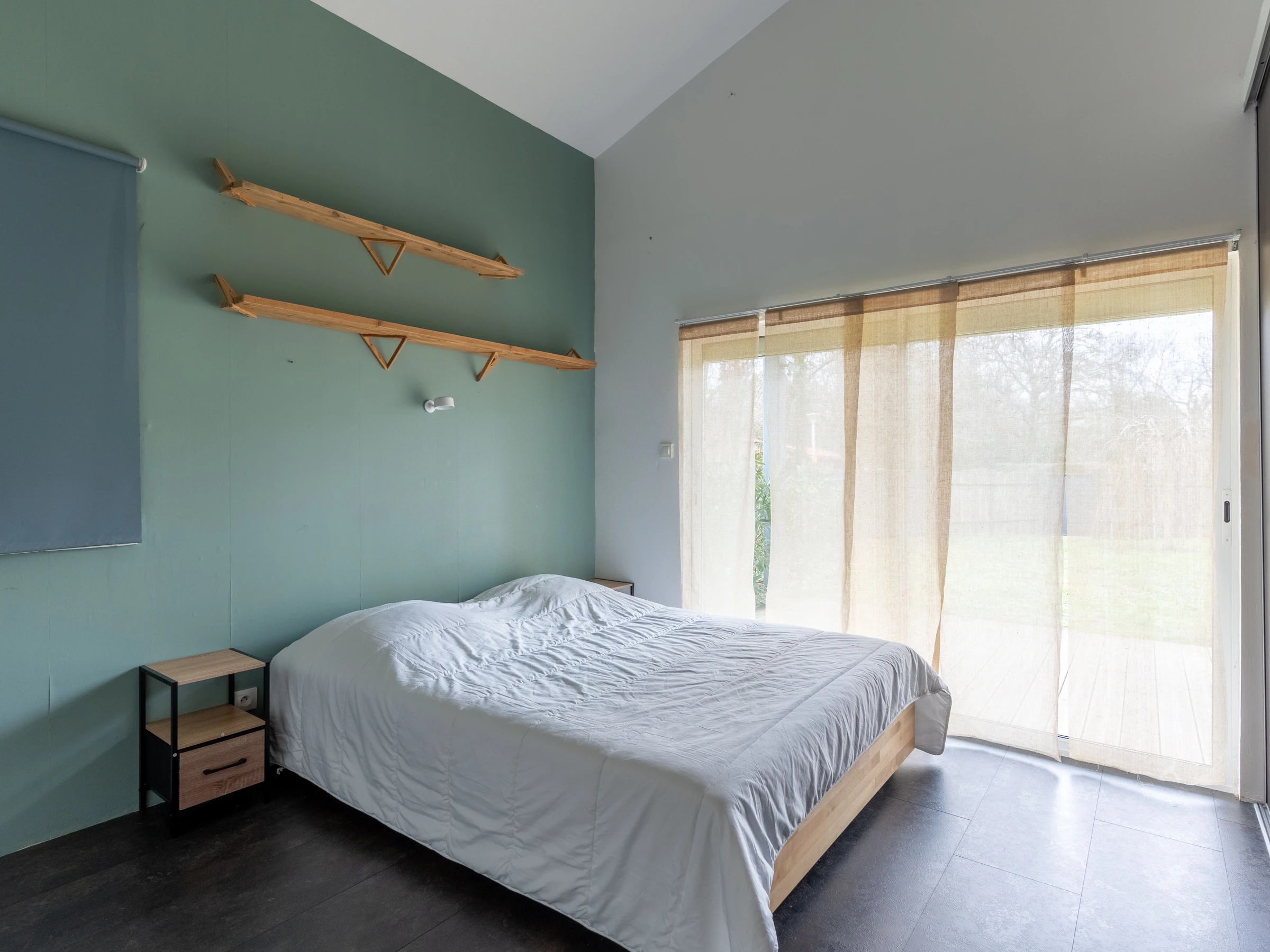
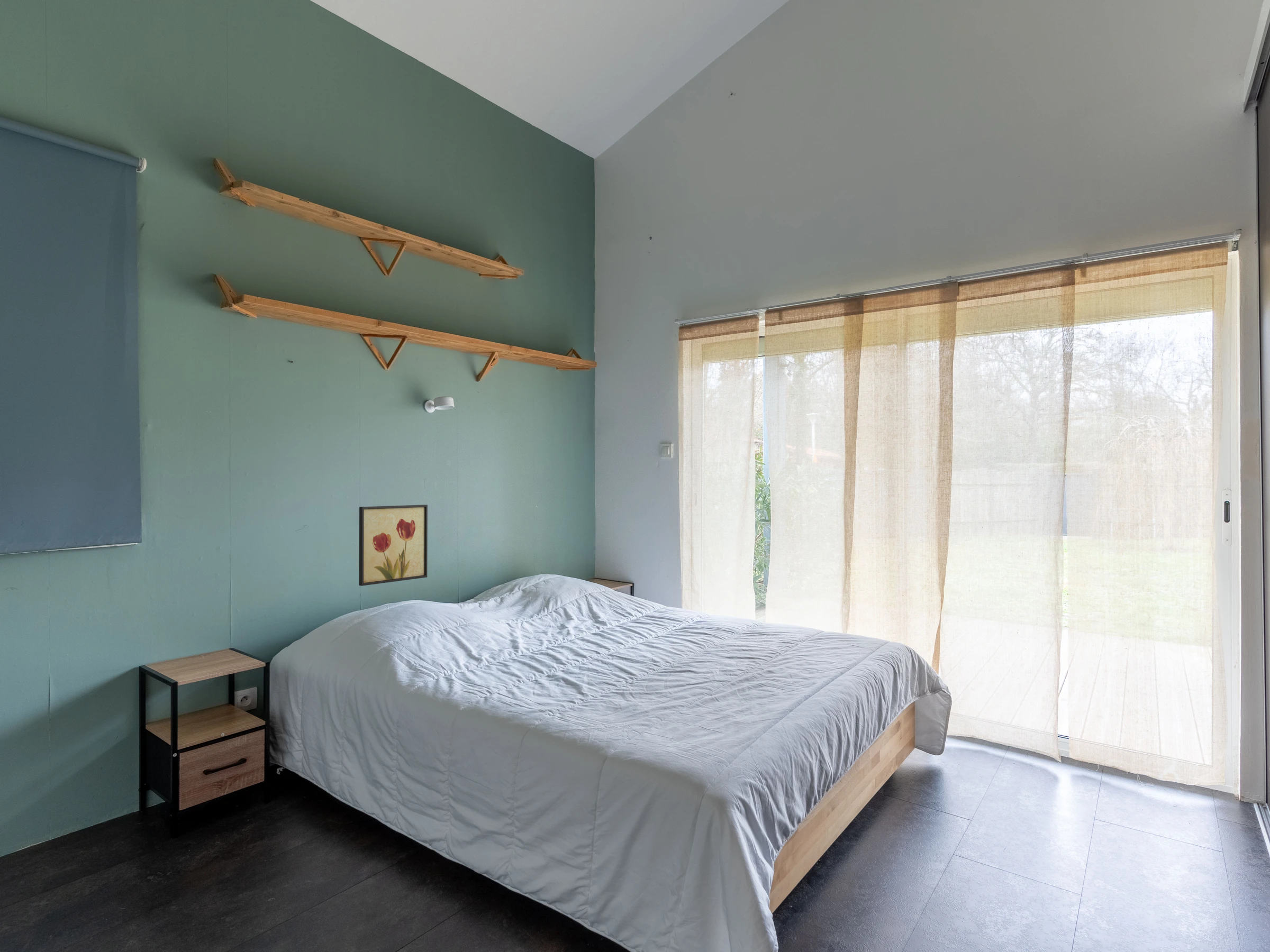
+ wall art [358,504,428,587]
